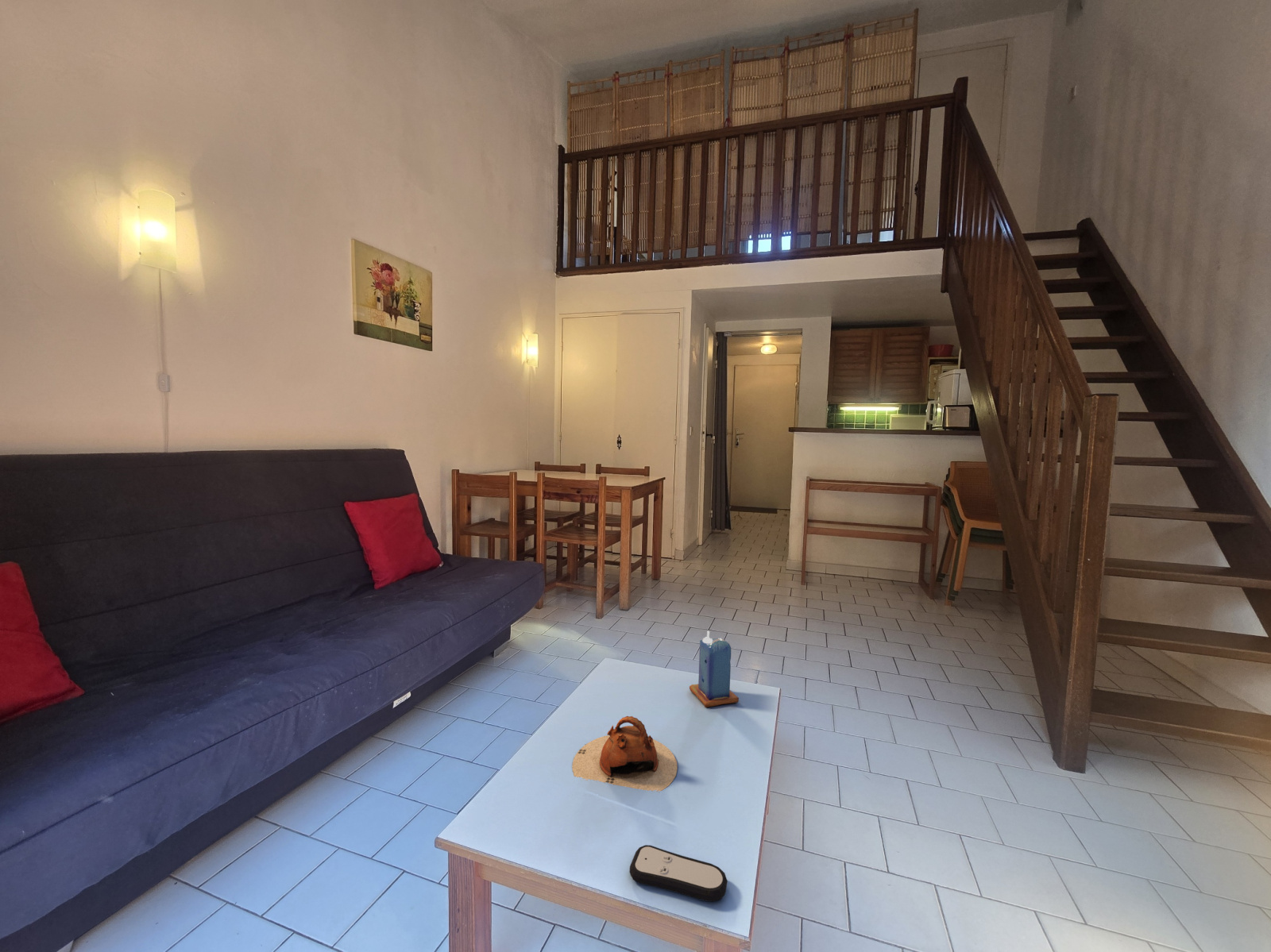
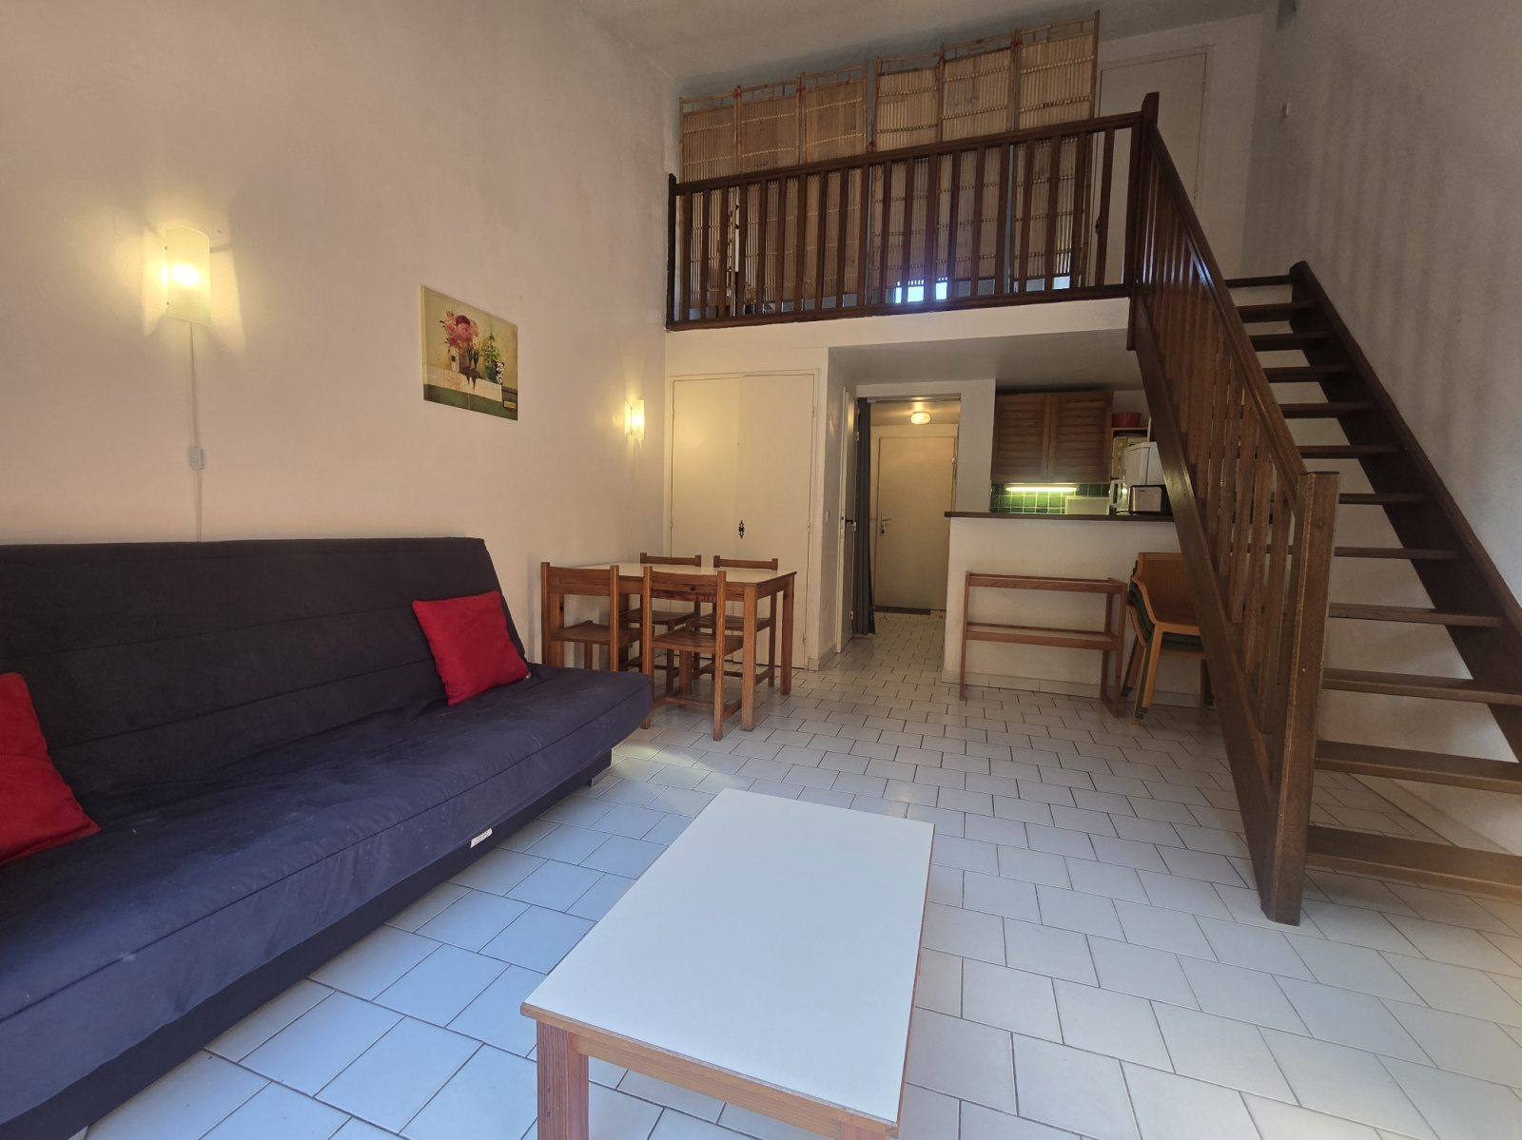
- candle [689,630,740,708]
- teapot [571,715,678,792]
- remote control [628,844,728,902]
